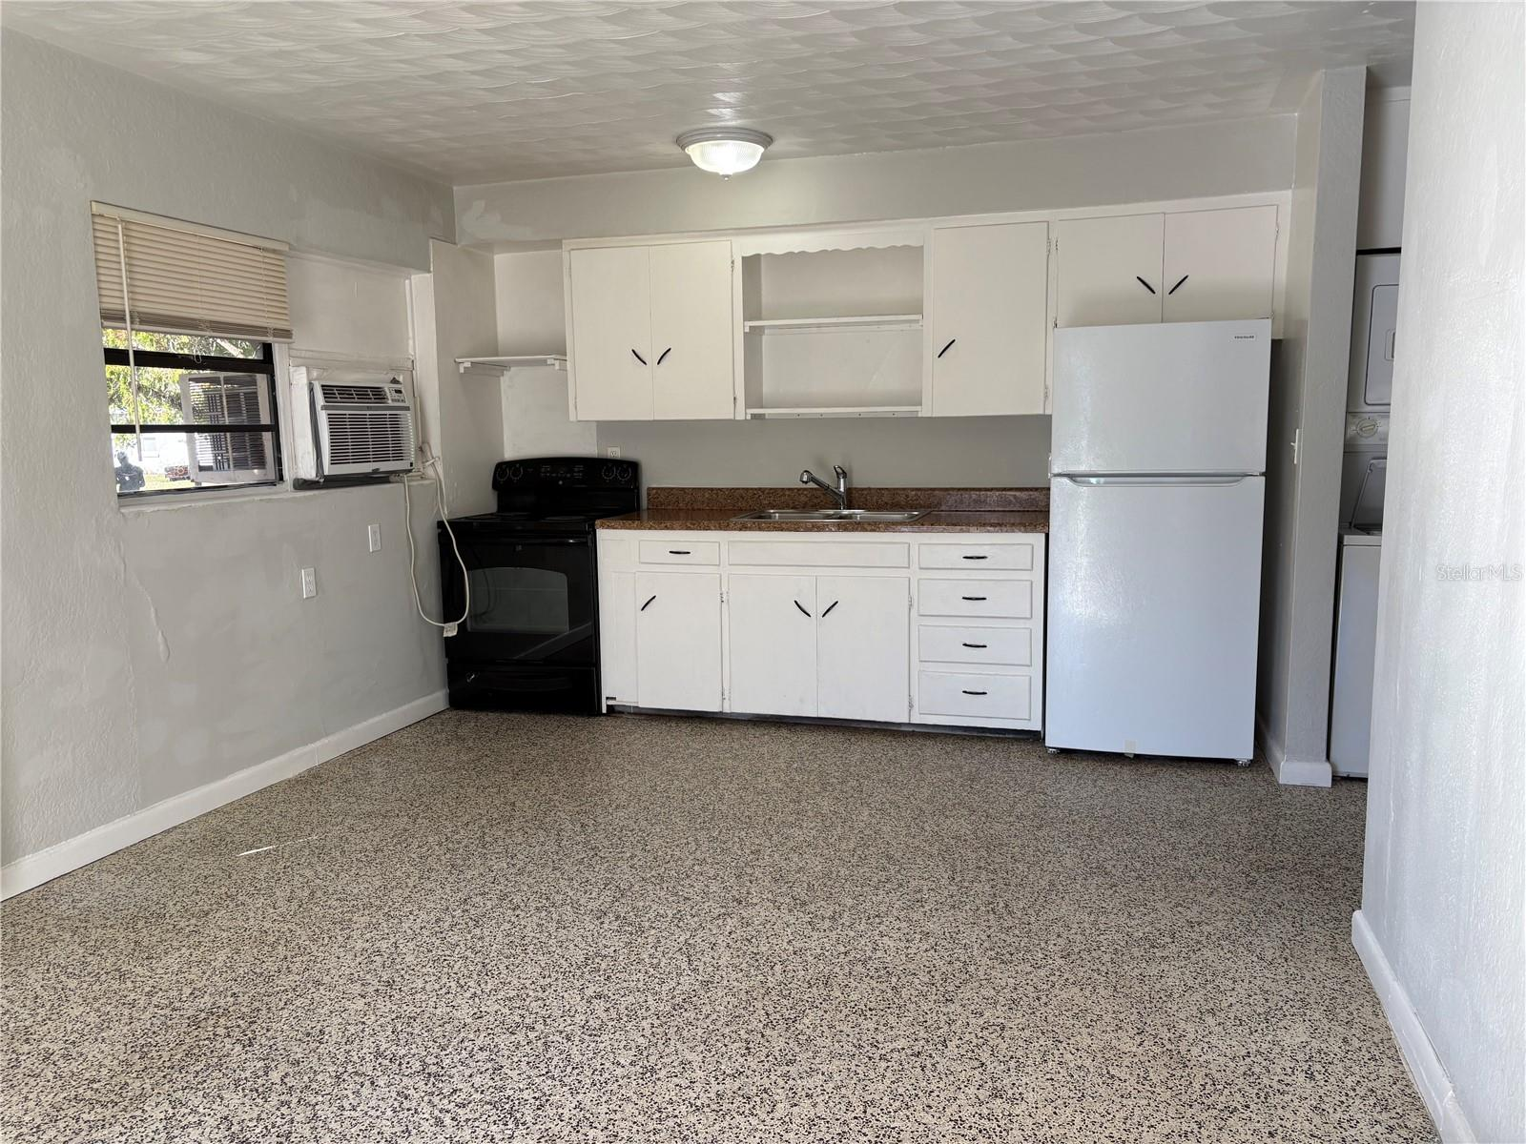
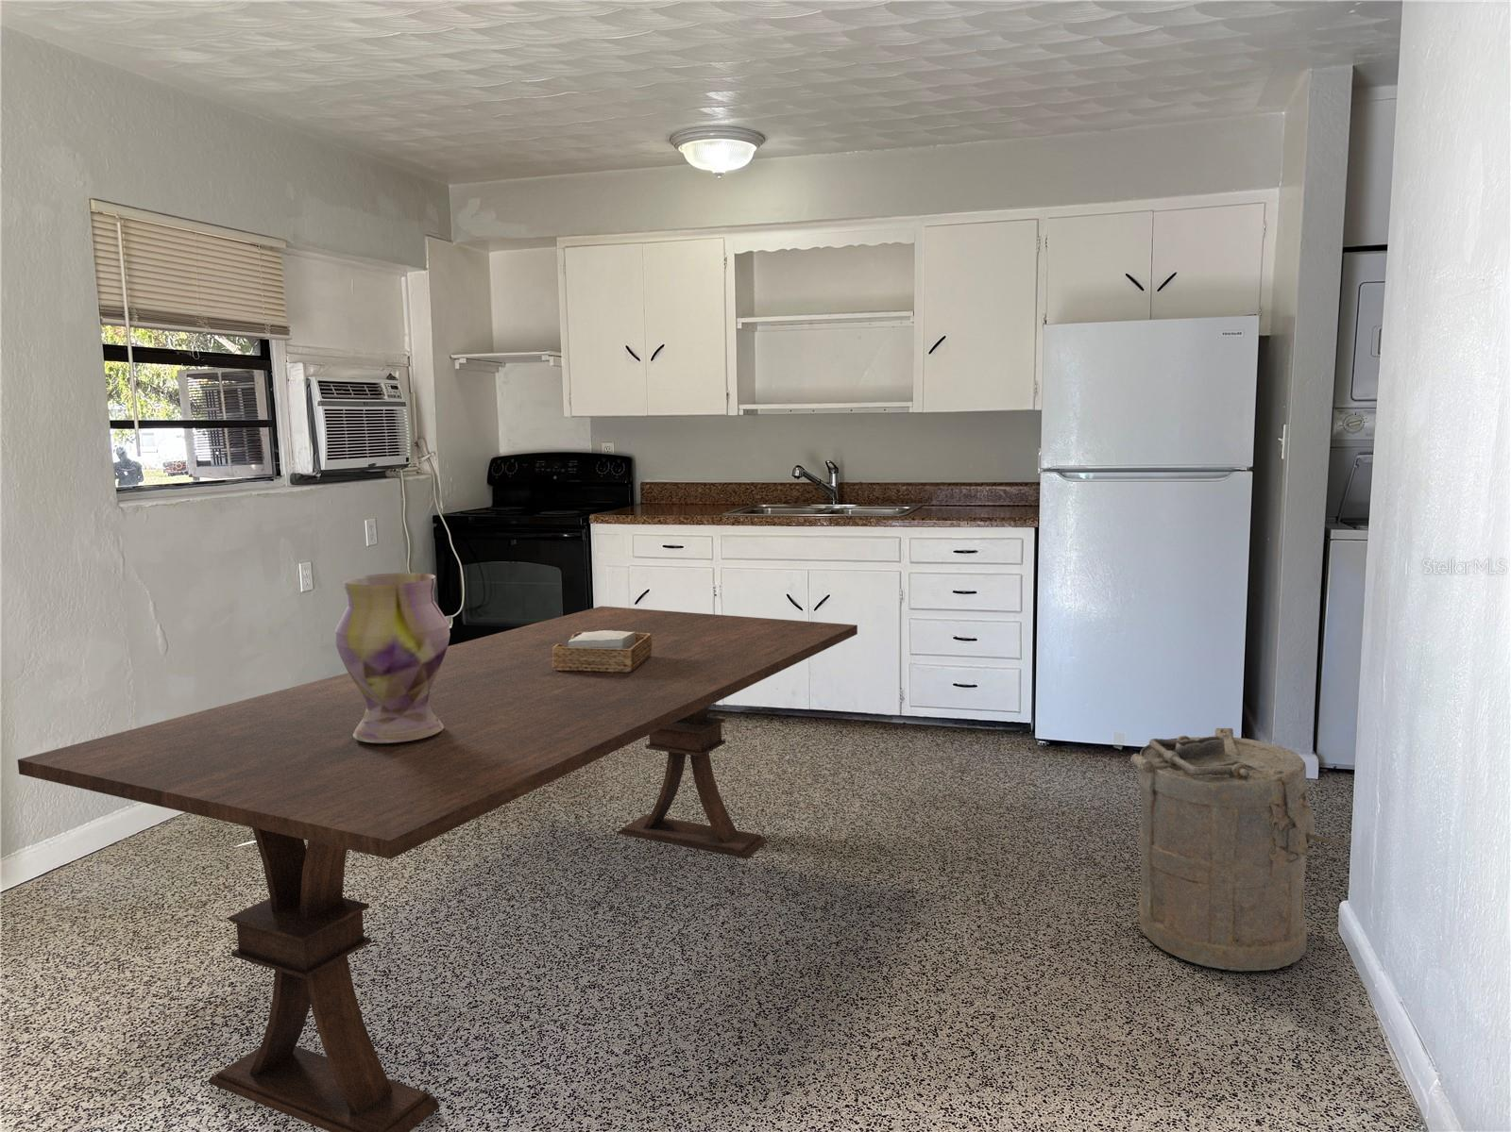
+ vase [334,572,451,744]
+ dining table [17,605,859,1132]
+ napkin holder [552,630,652,673]
+ laundry hamper [1130,728,1347,973]
